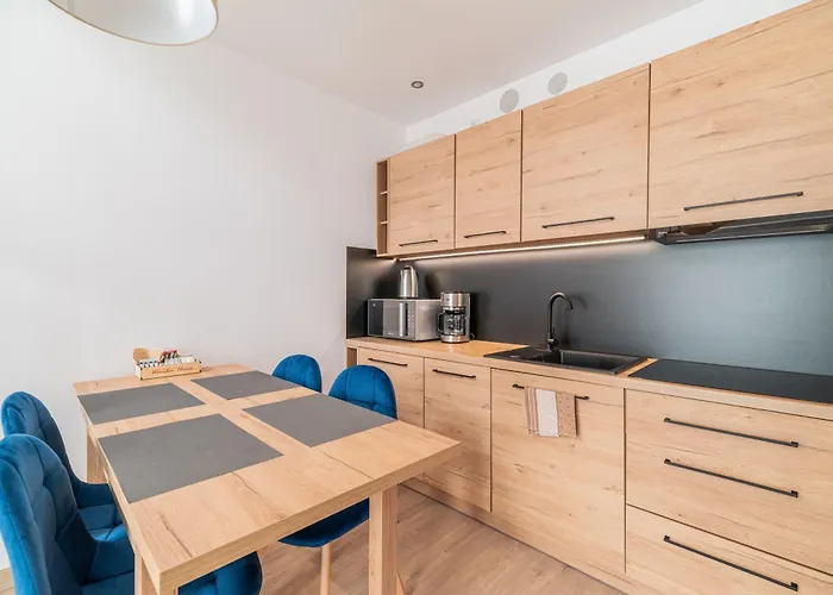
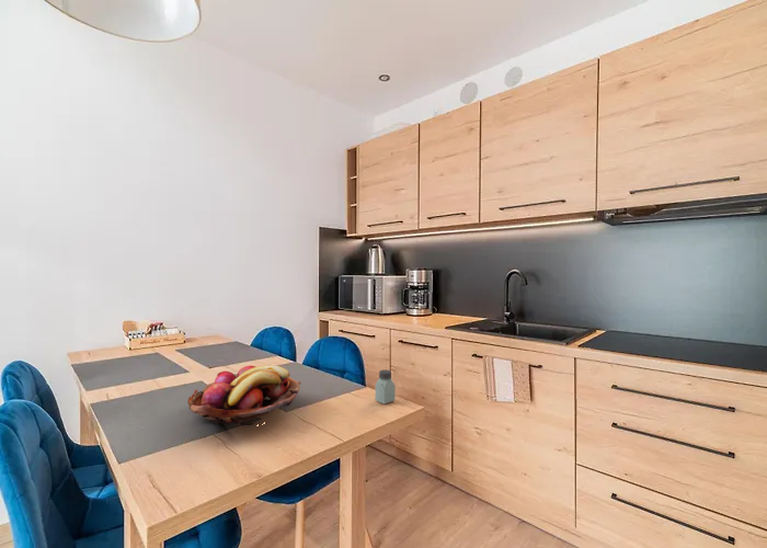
+ saltshaker [375,368,397,404]
+ fruit basket [187,365,302,426]
